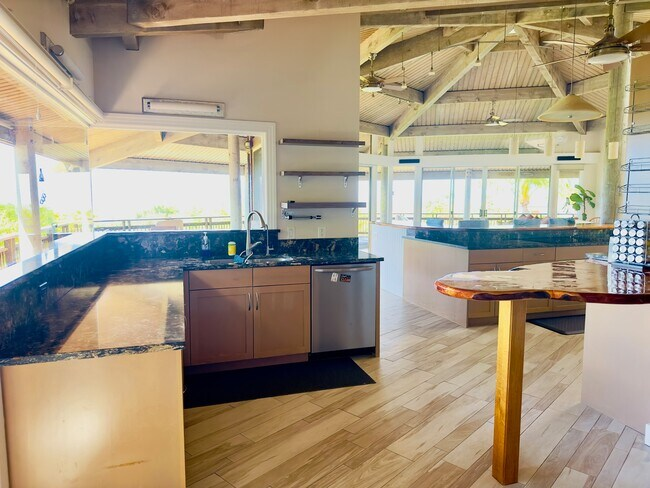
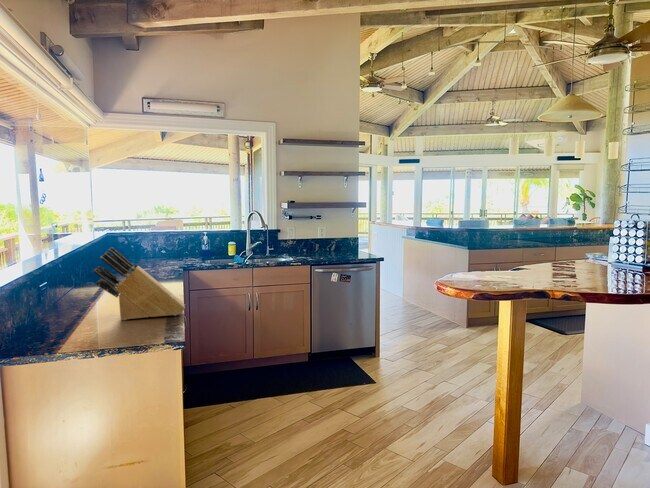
+ knife block [93,246,186,321]
